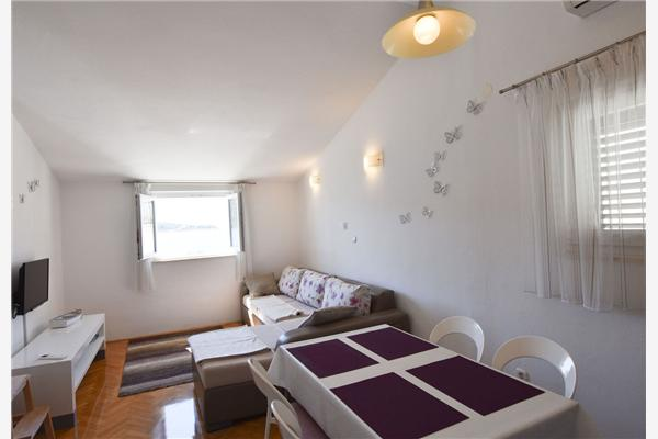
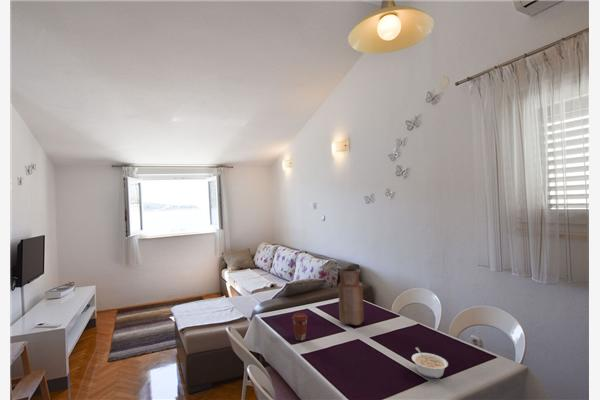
+ vase [337,267,365,326]
+ coffee cup [291,312,309,341]
+ legume [411,346,449,379]
